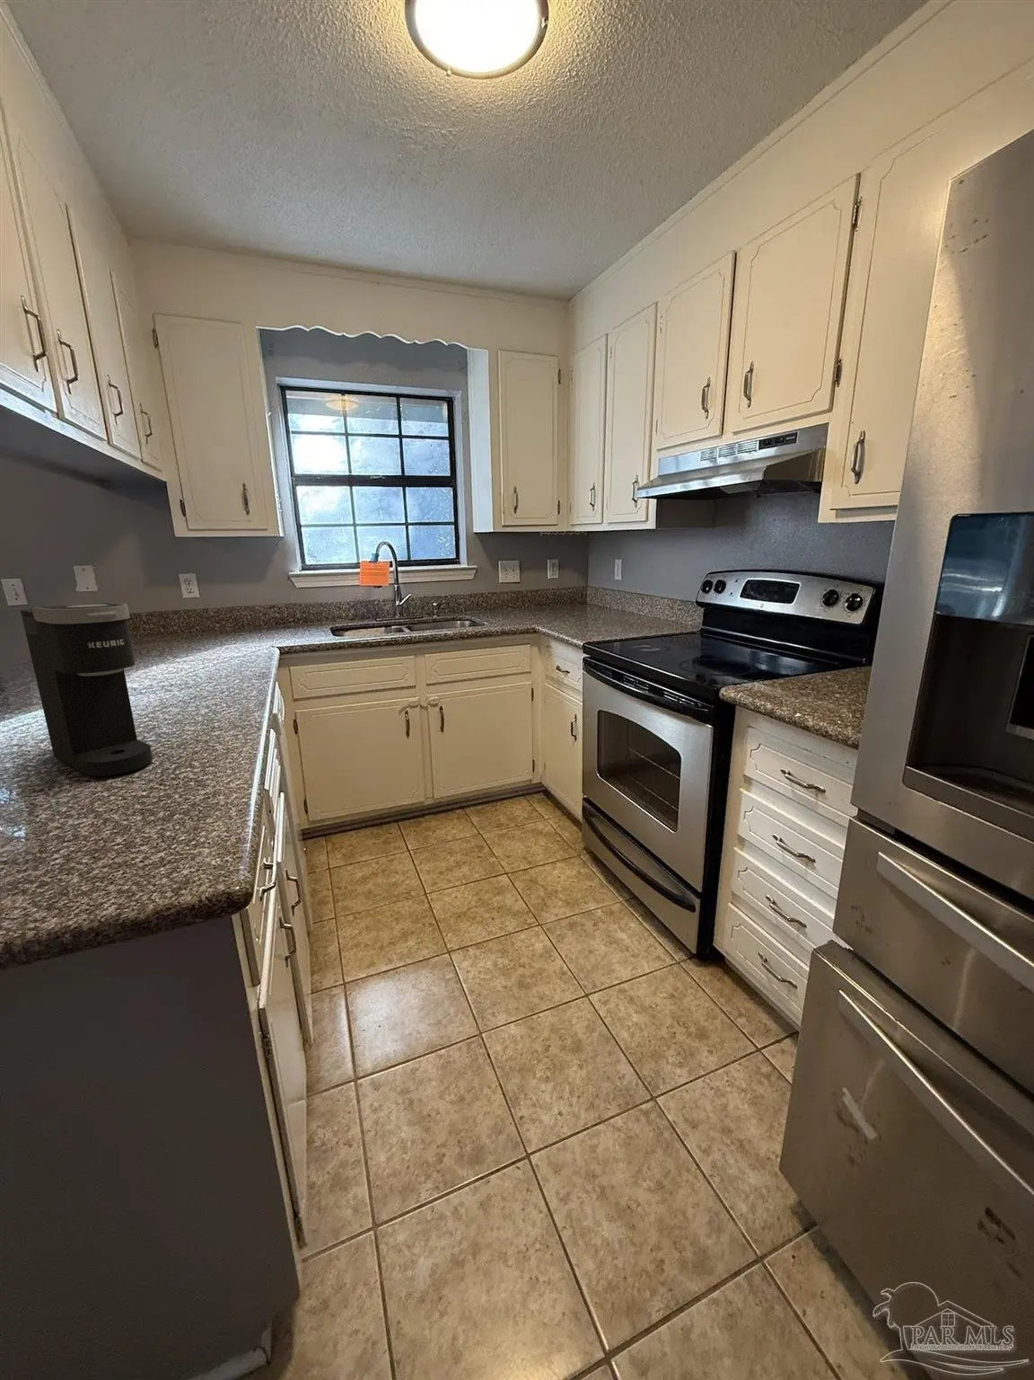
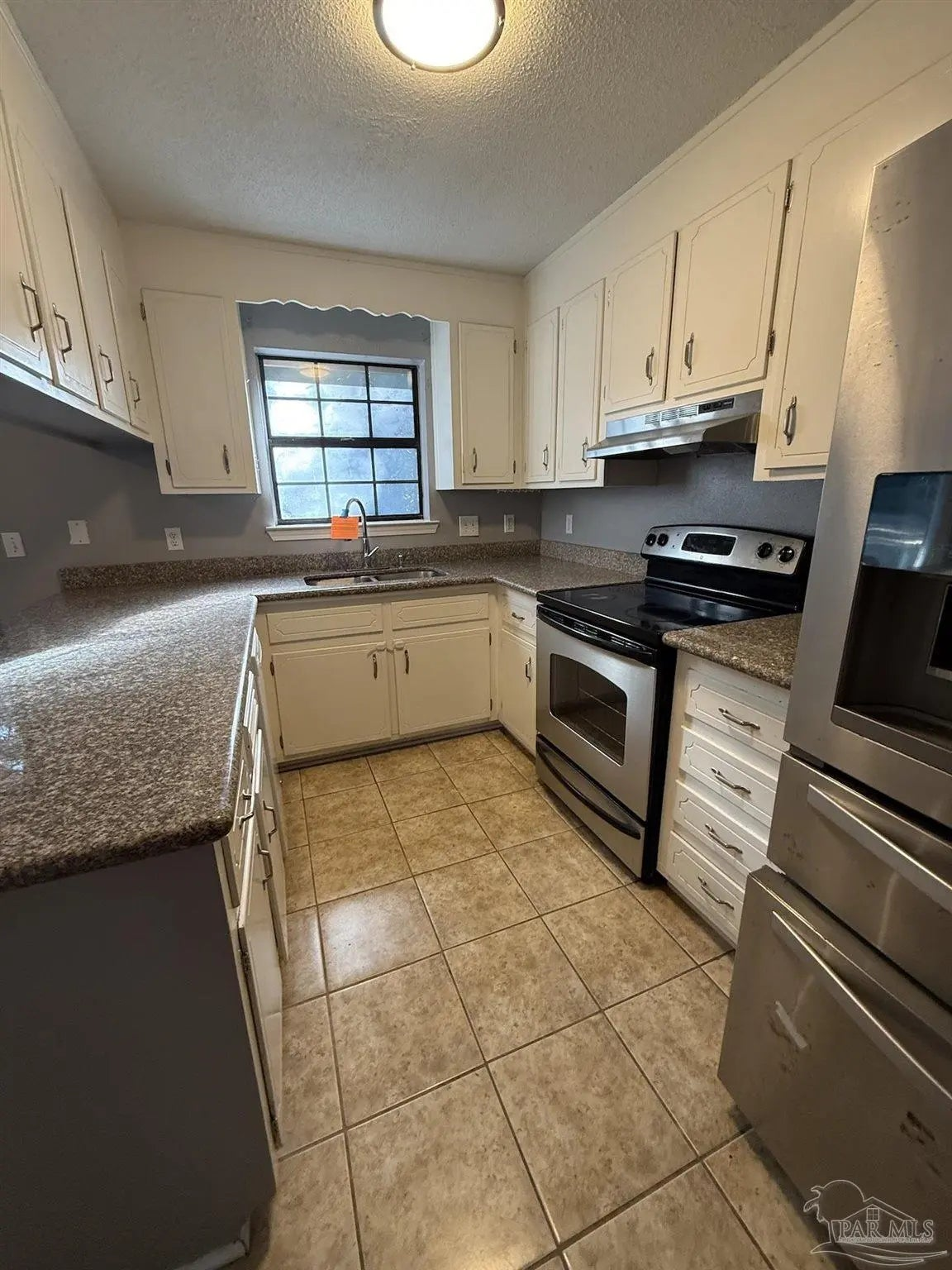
- coffee maker [20,602,153,777]
